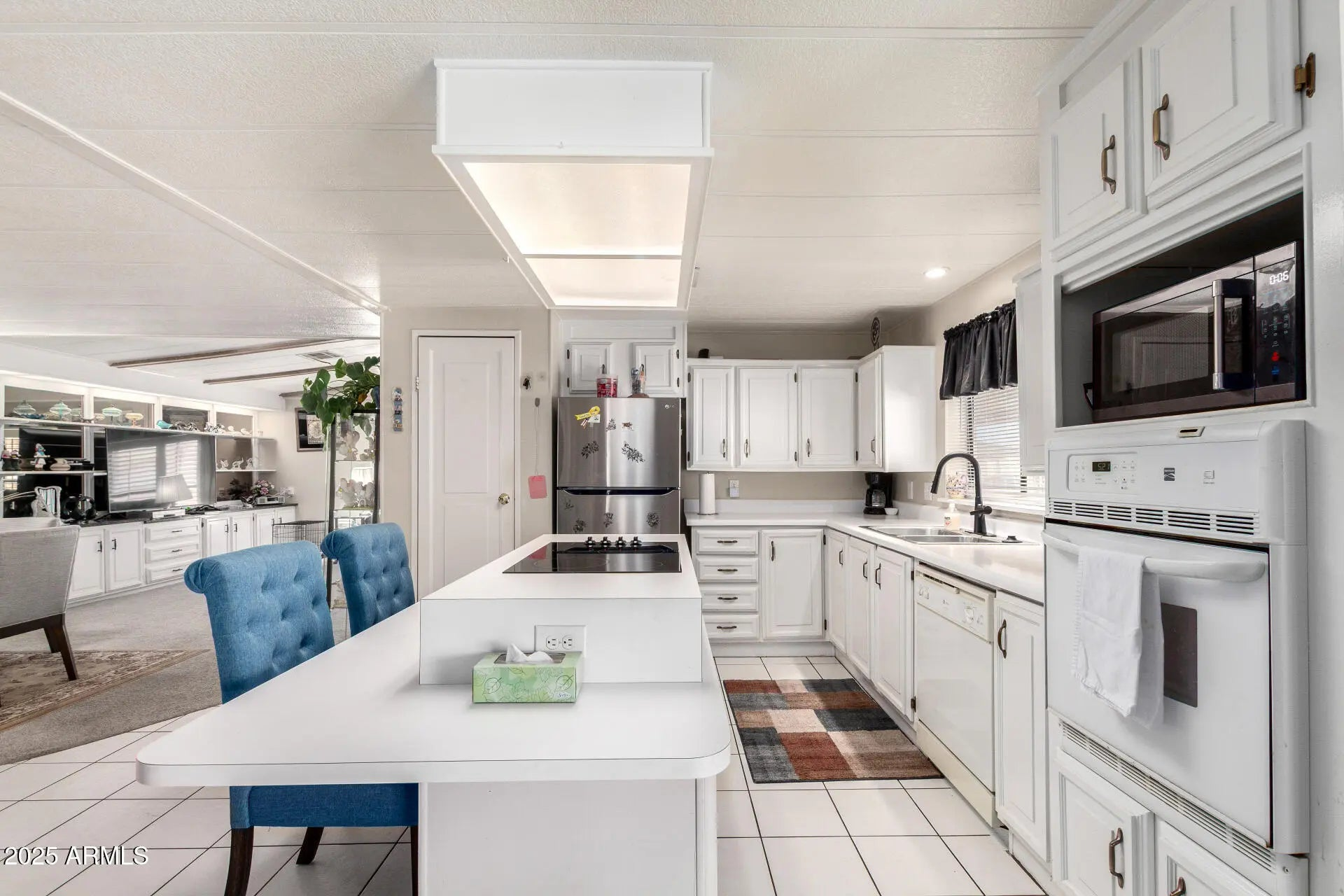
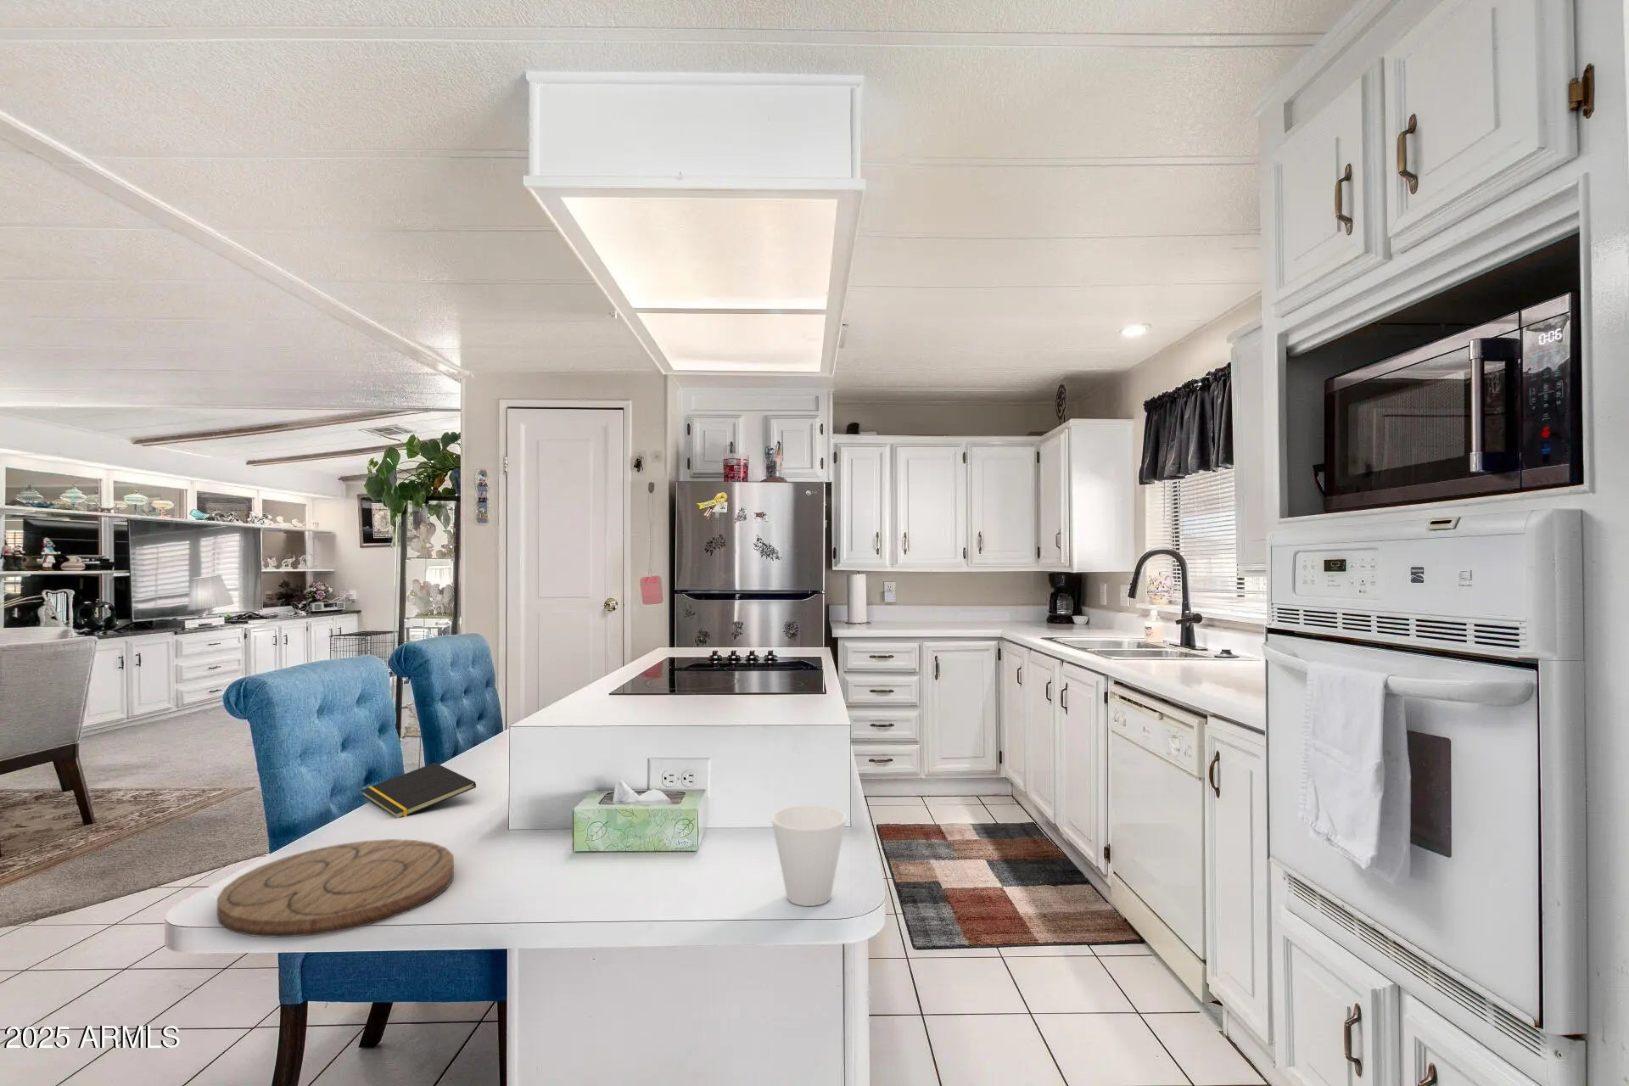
+ notepad [360,762,476,818]
+ cutting board [217,839,455,938]
+ cup [770,805,847,907]
